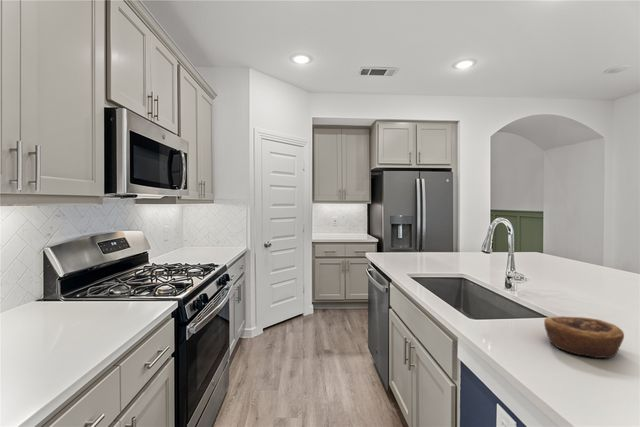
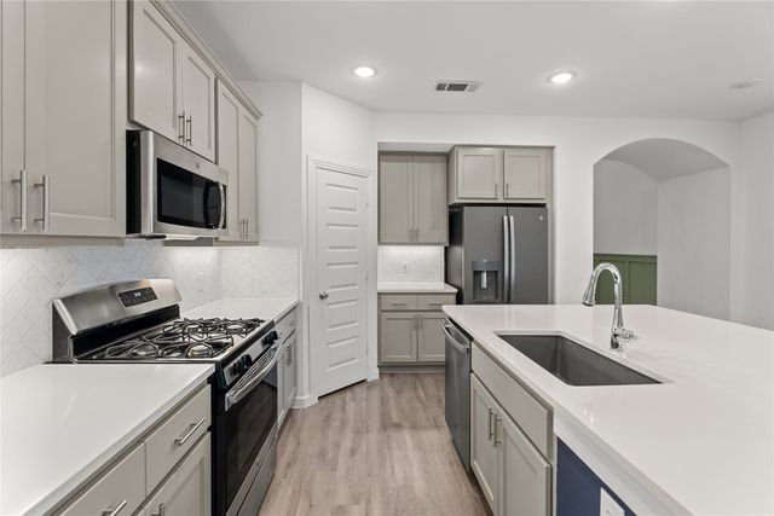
- pastry [543,315,625,359]
